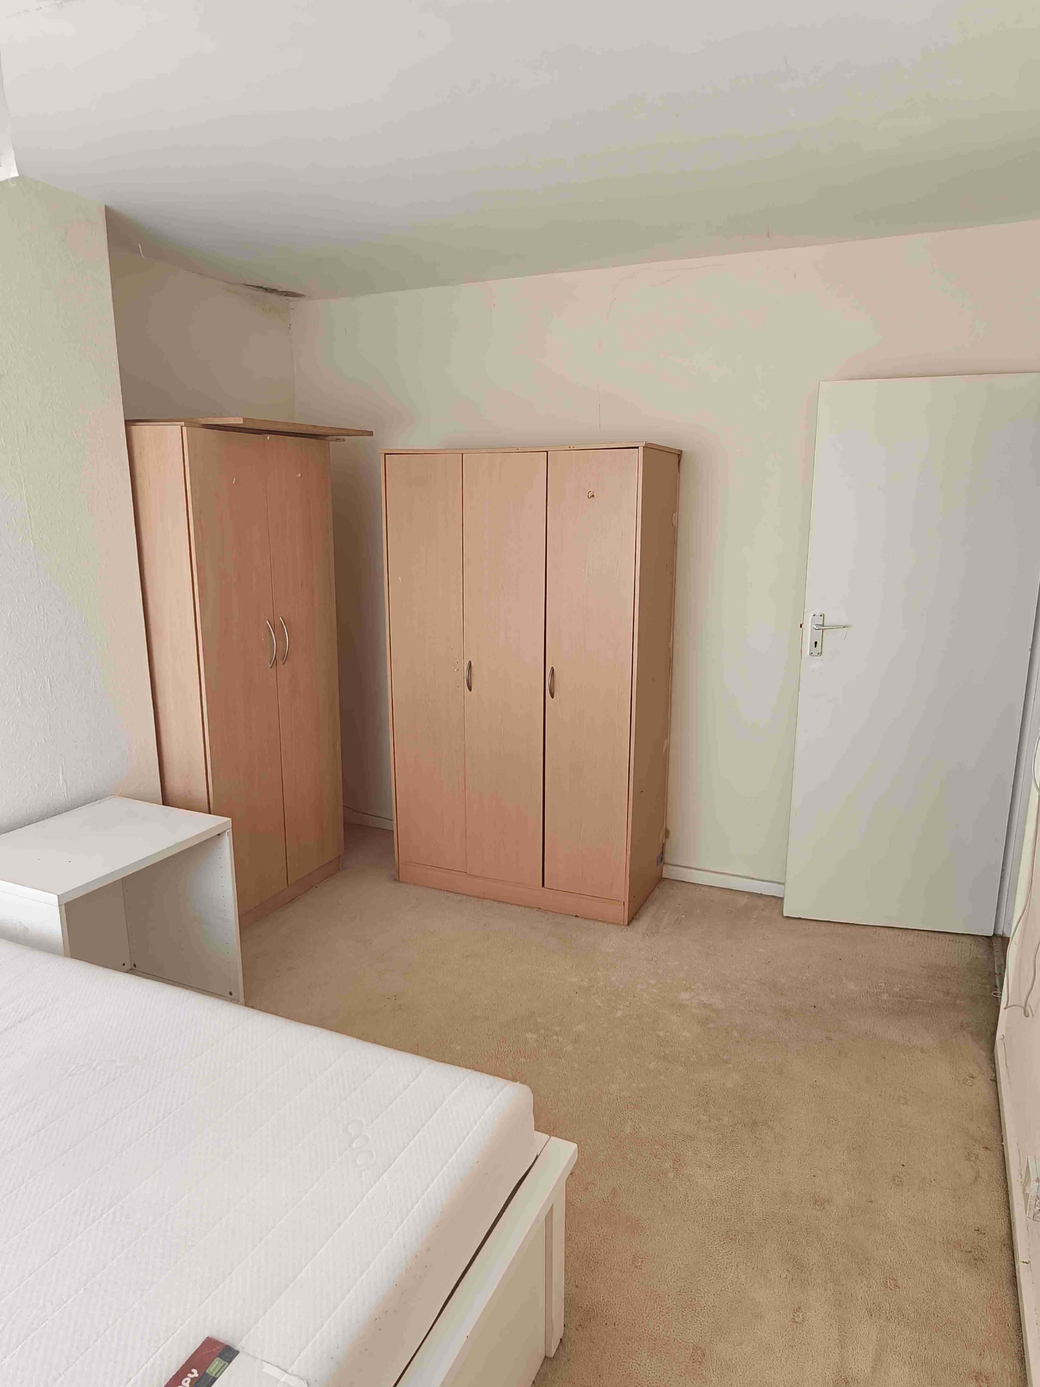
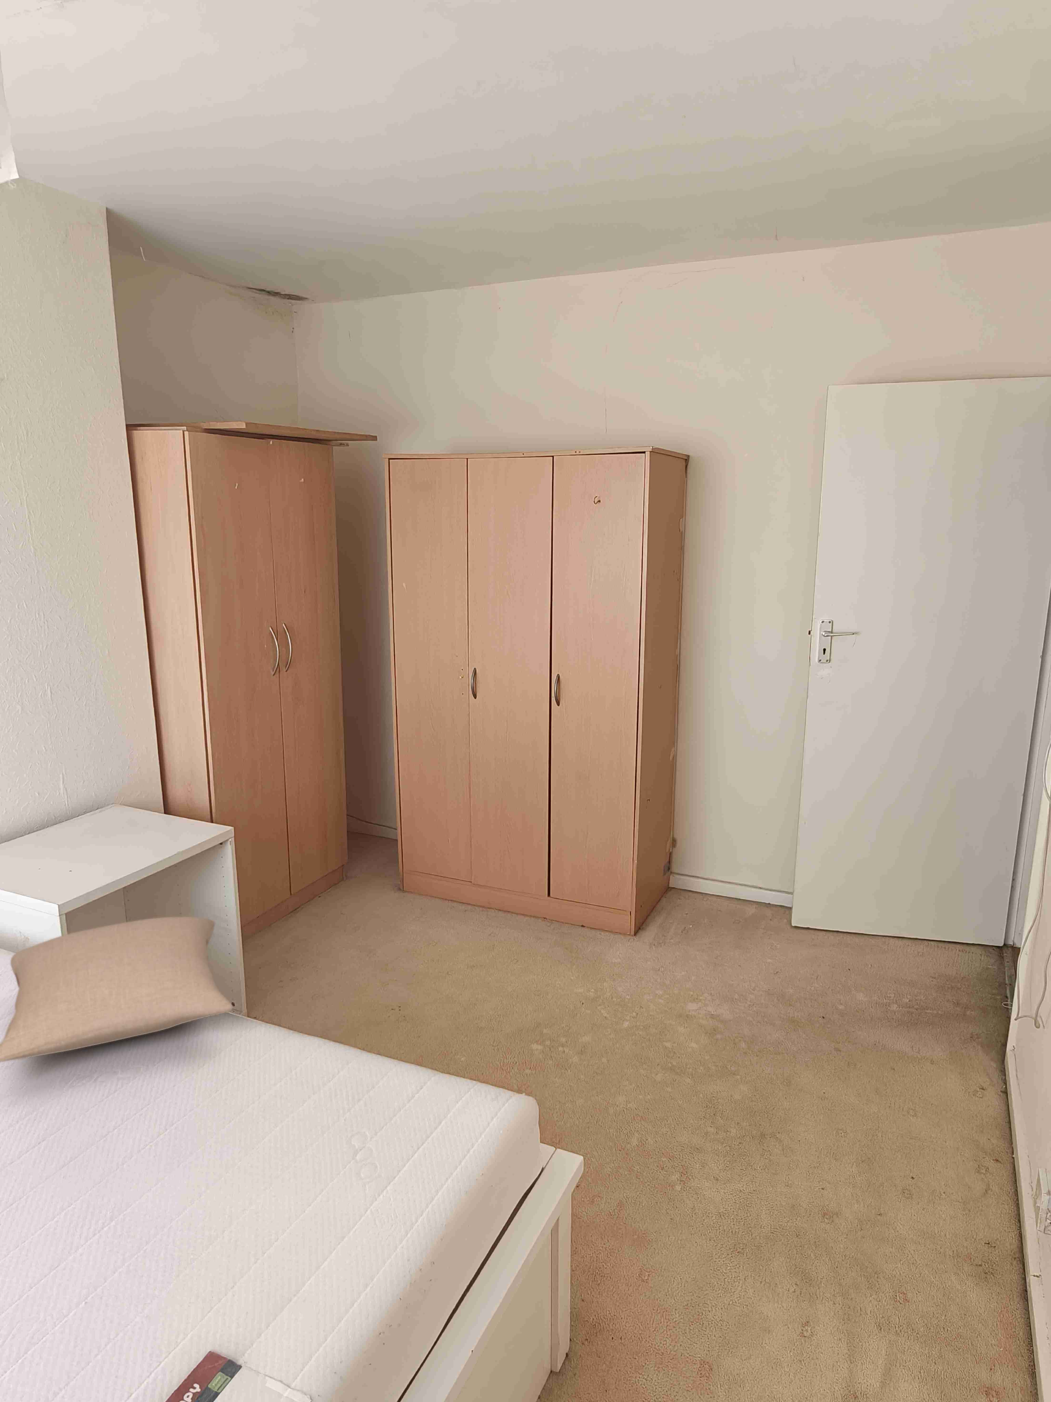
+ pillow [0,916,233,1063]
